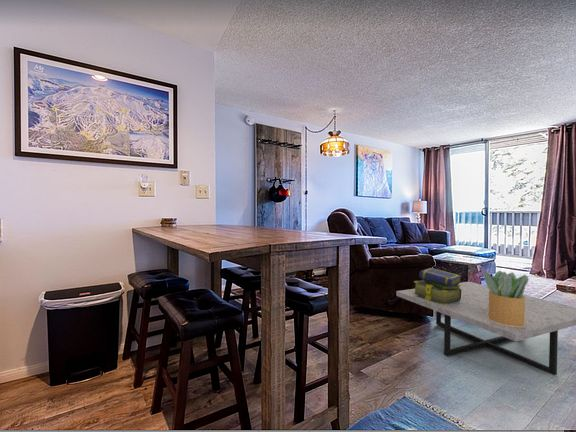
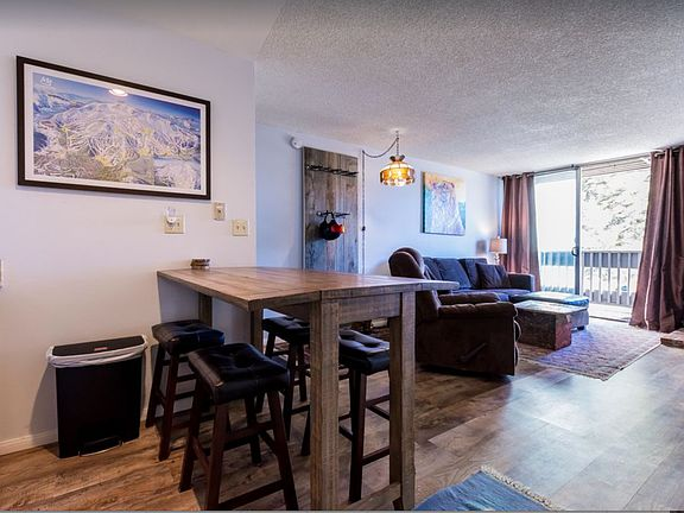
- potted plant [482,270,530,327]
- coffee table [395,281,576,376]
- stack of books [413,267,463,305]
